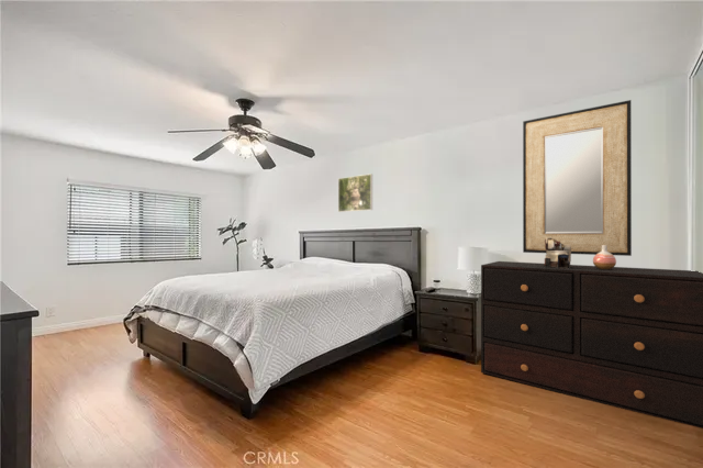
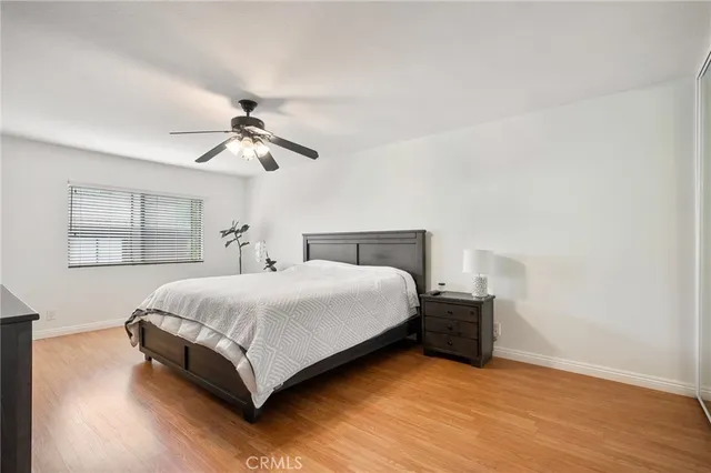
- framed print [337,172,373,213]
- ruined building [544,238,572,269]
- home mirror [522,99,633,257]
- dresser [480,260,703,430]
- vase [592,245,617,269]
